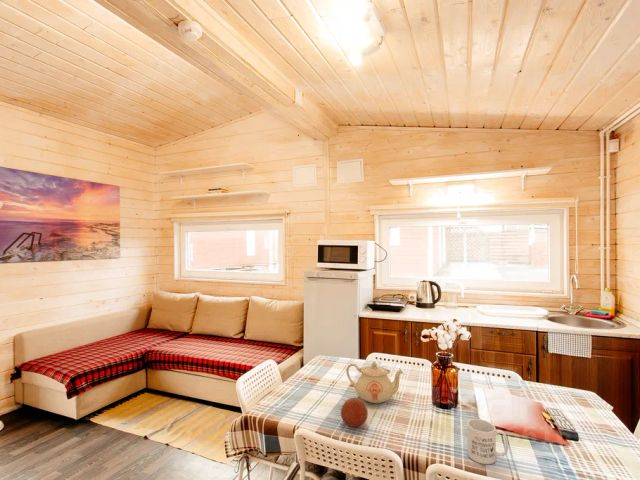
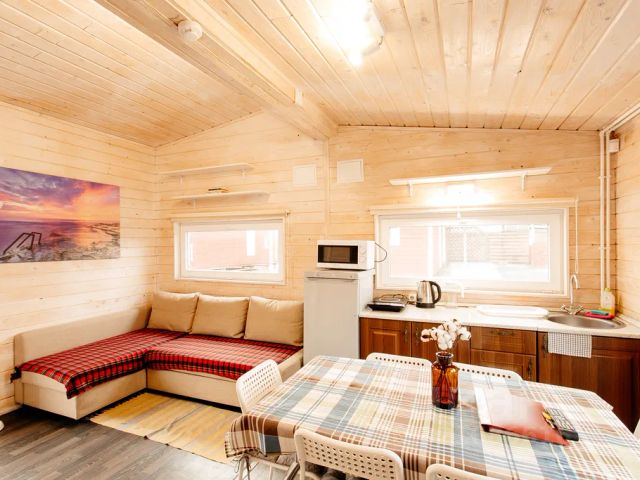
- mug [466,418,509,465]
- fruit [340,397,369,428]
- teapot [345,360,404,404]
